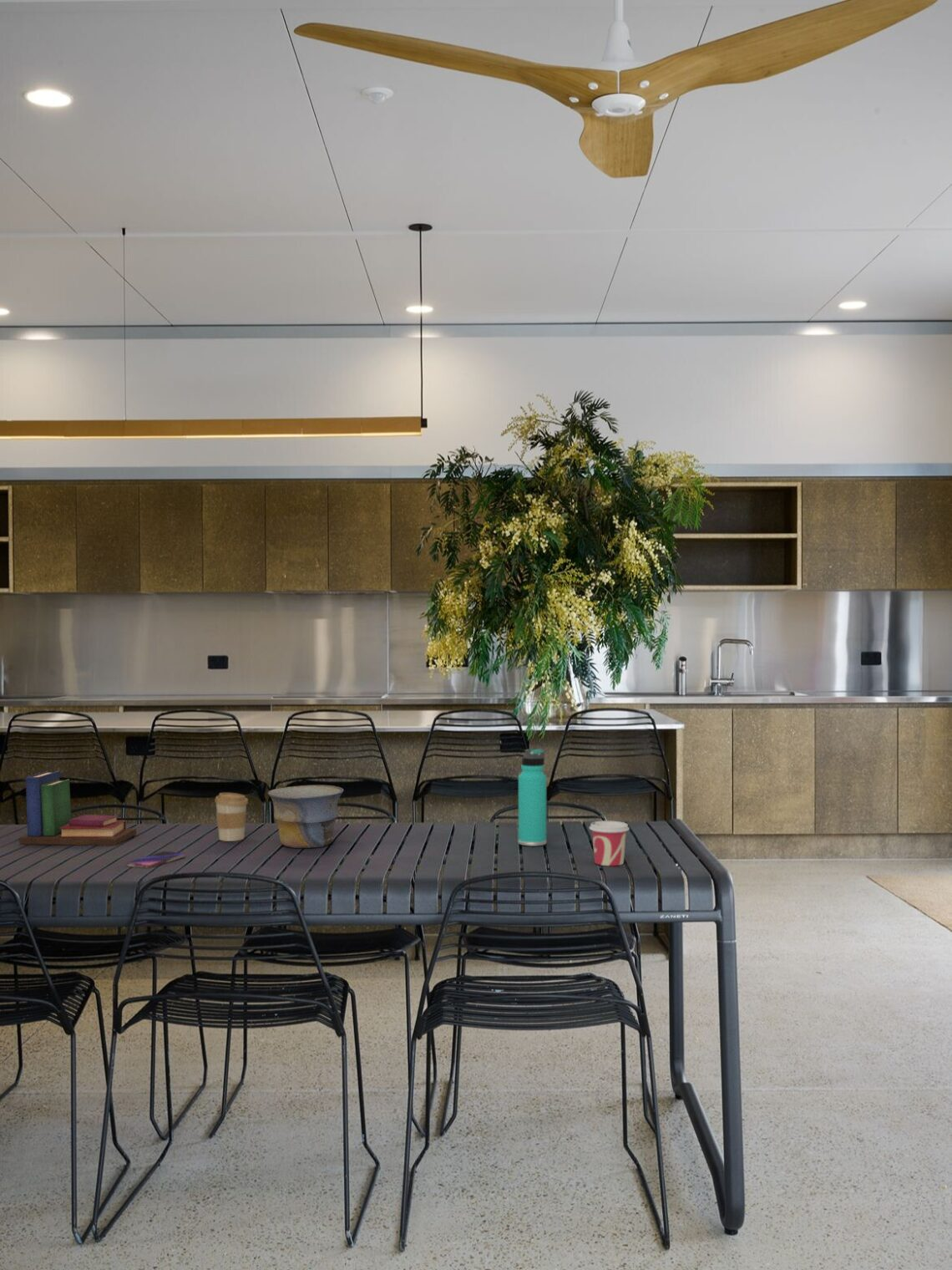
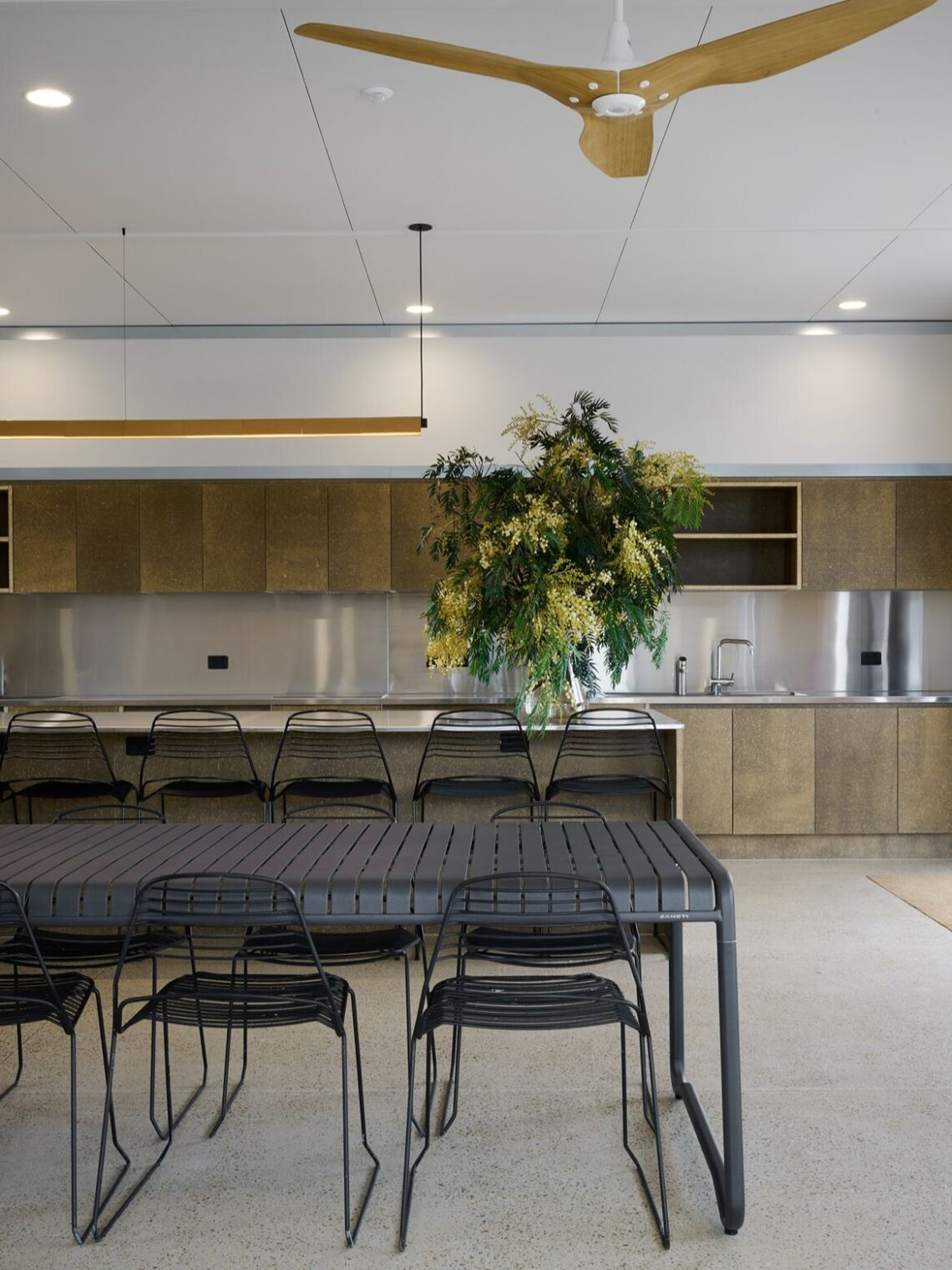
- smartphone [126,851,185,869]
- bowl [267,784,344,849]
- cup [589,820,630,866]
- book [18,770,137,846]
- thermos bottle [518,748,547,847]
- coffee cup [214,792,249,842]
